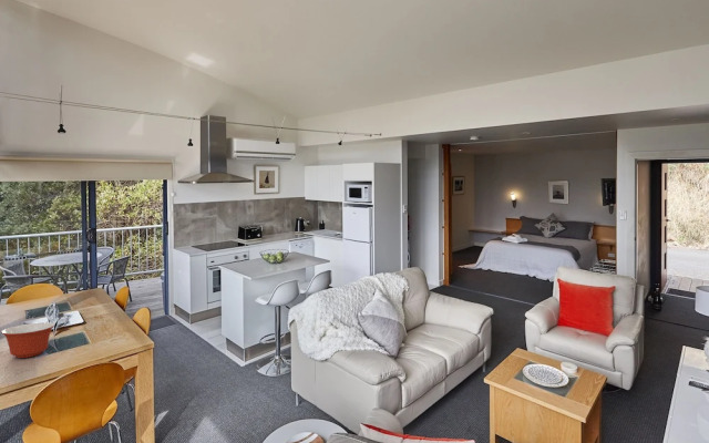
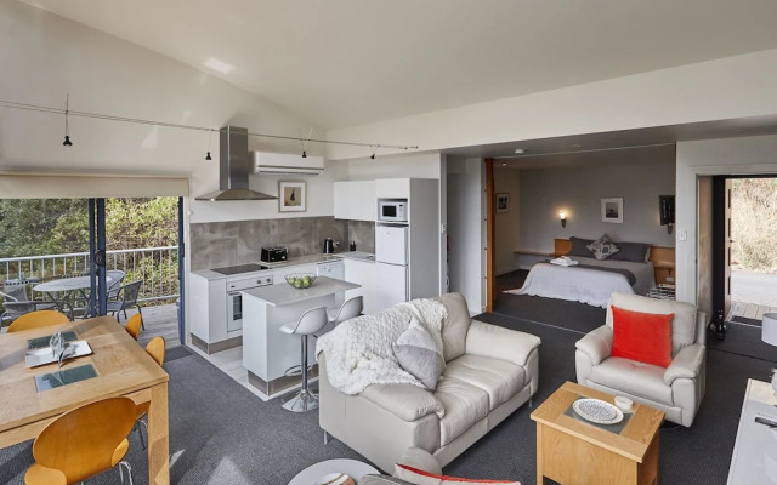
- mixing bowl [0,321,55,359]
